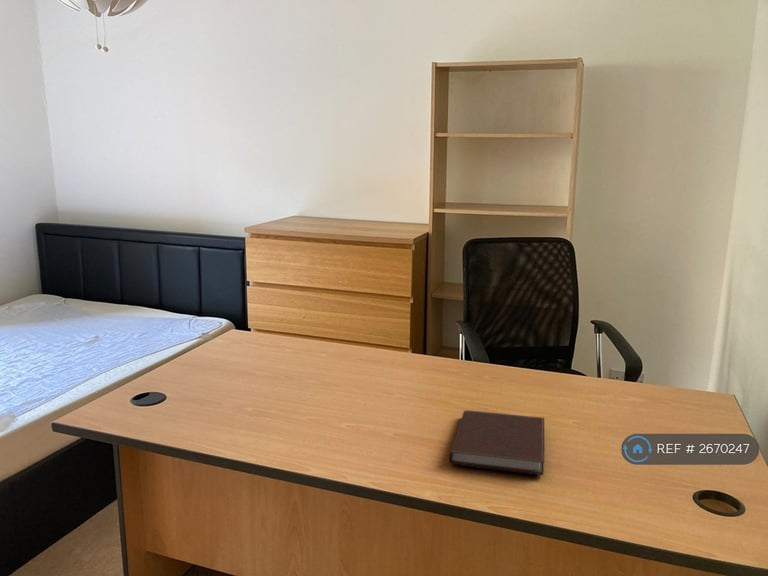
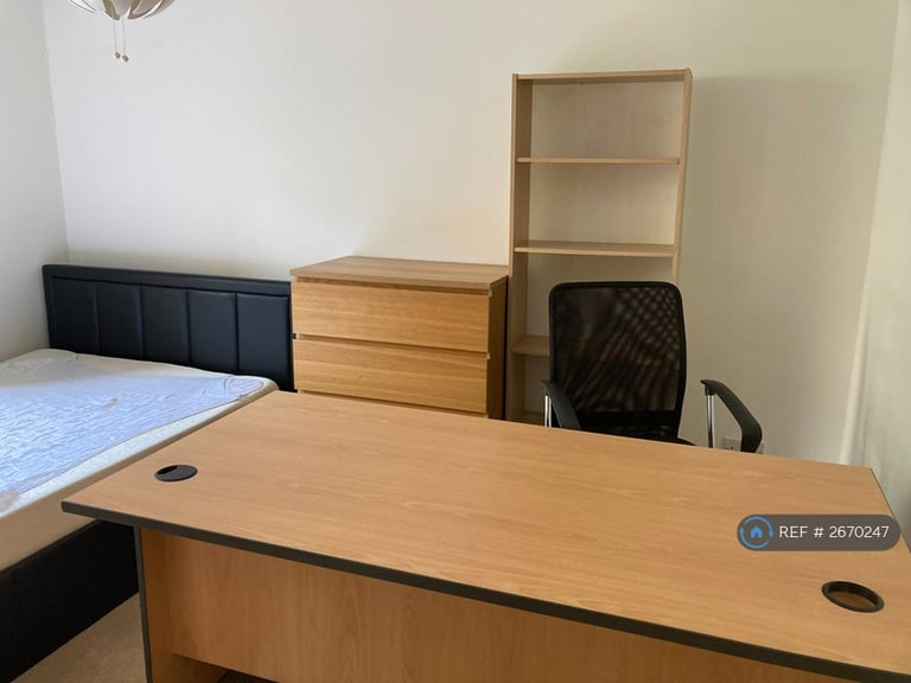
- notebook [449,410,545,476]
